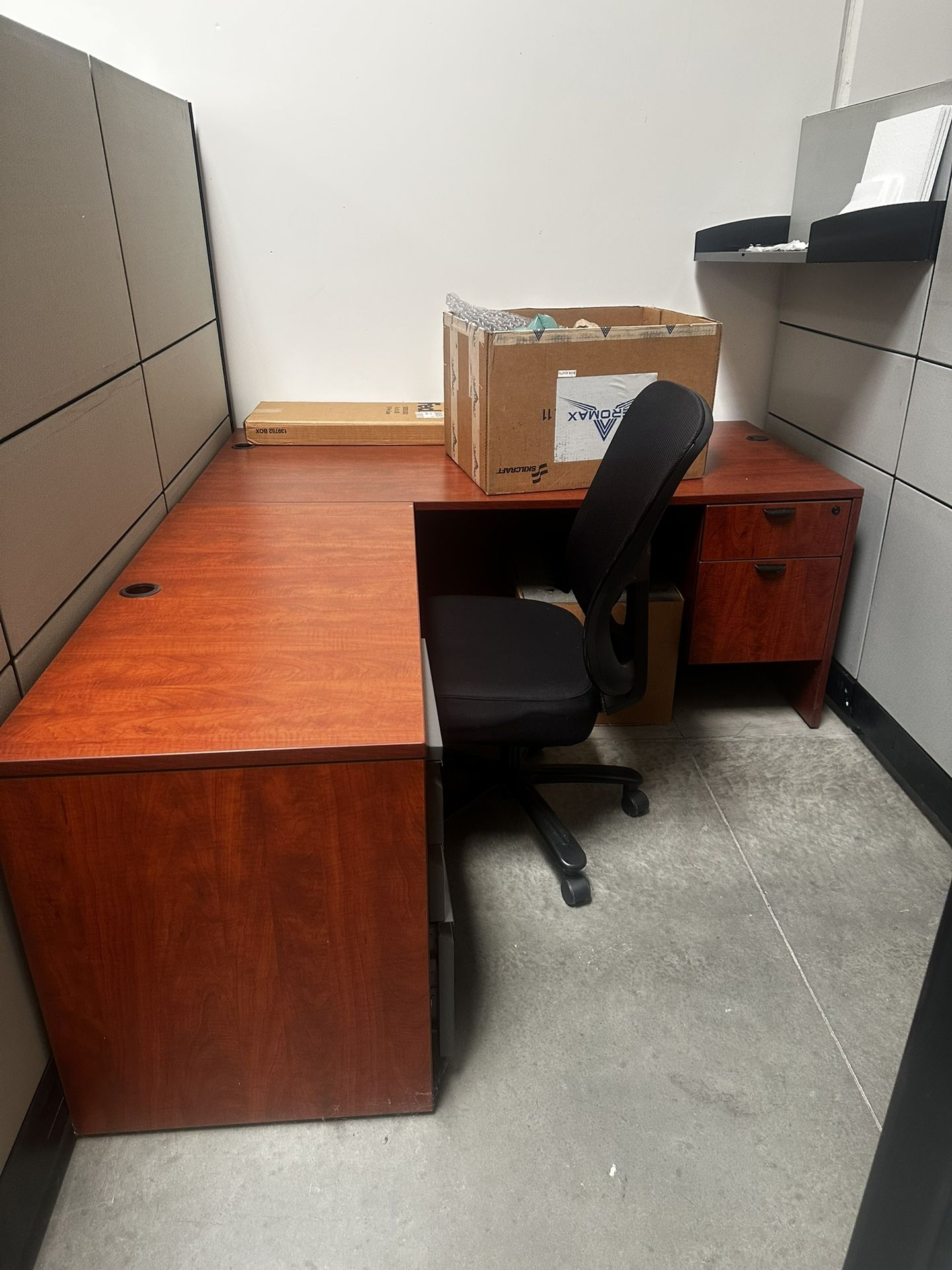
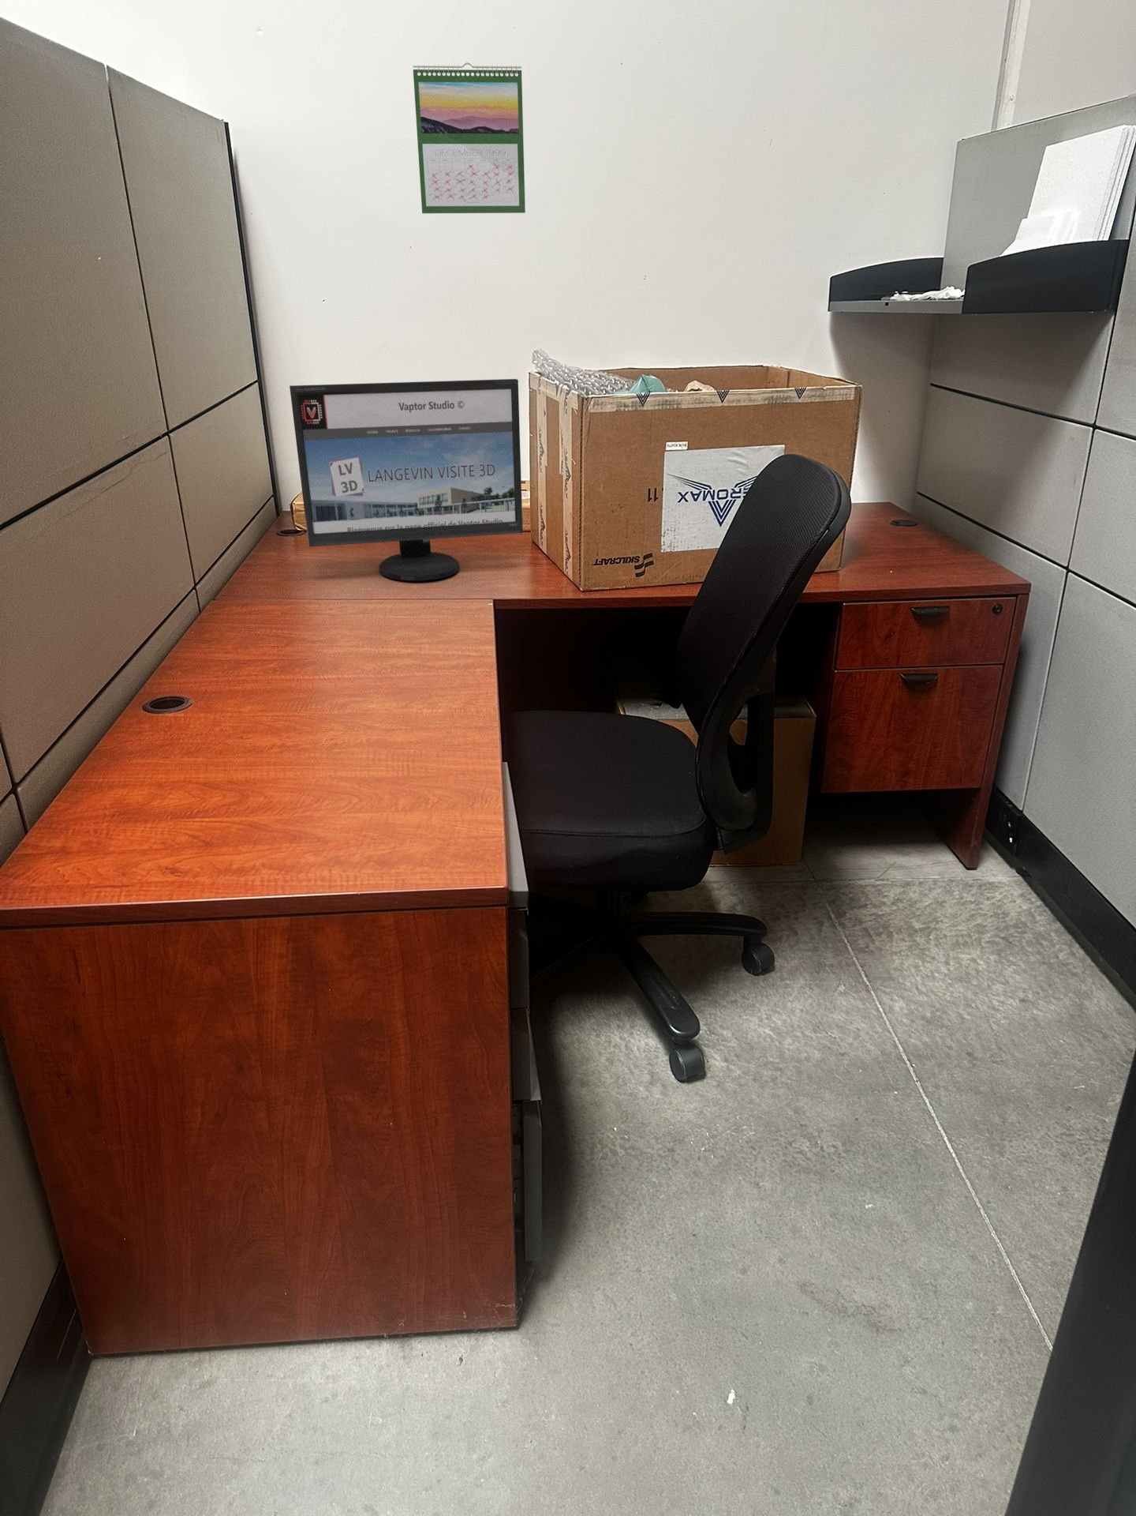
+ computer monitor [289,378,524,581]
+ calendar [412,62,526,214]
